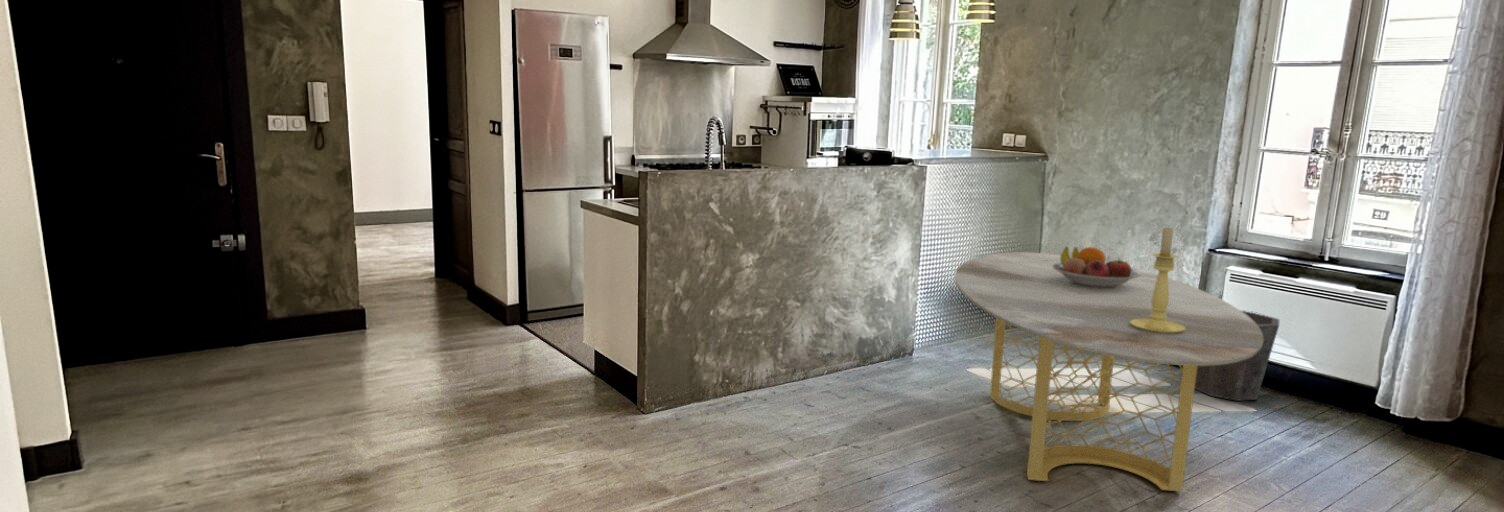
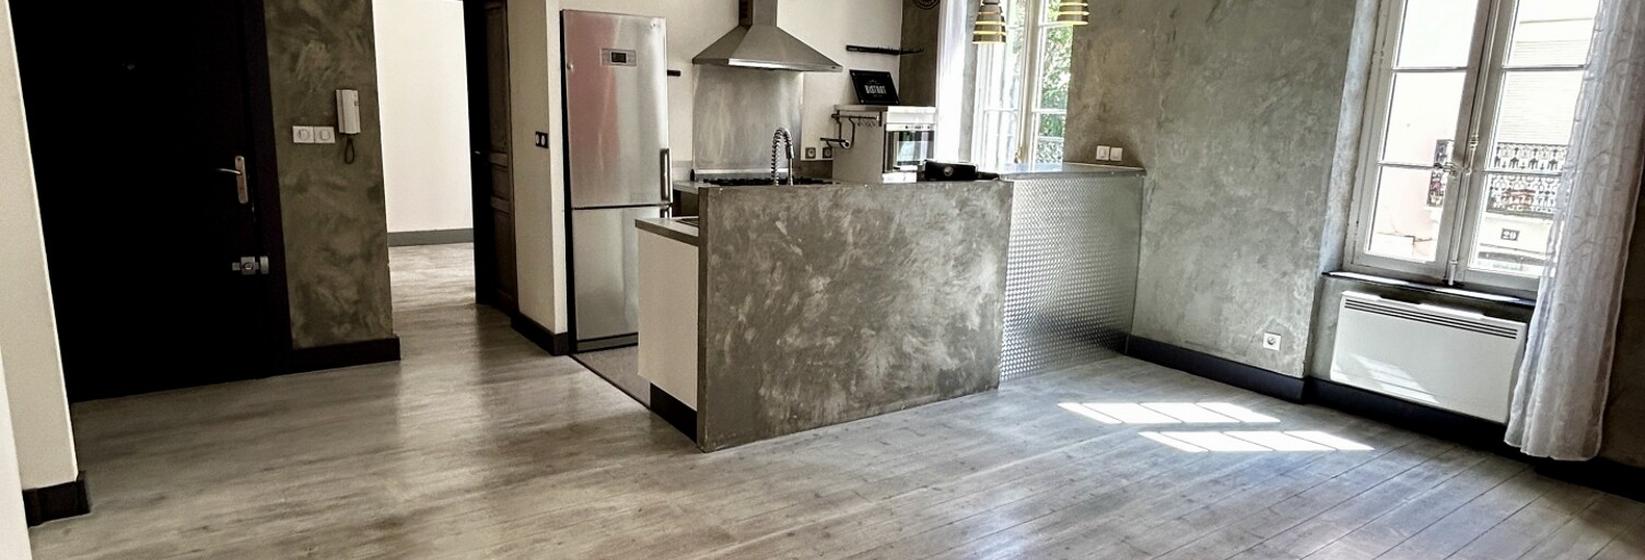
- waste bin [1194,309,1280,402]
- dining table [954,251,1263,492]
- fruit bowl [1053,246,1141,288]
- candle holder [1130,225,1185,334]
